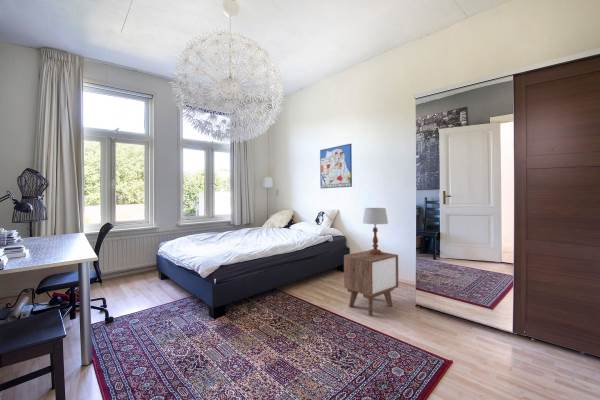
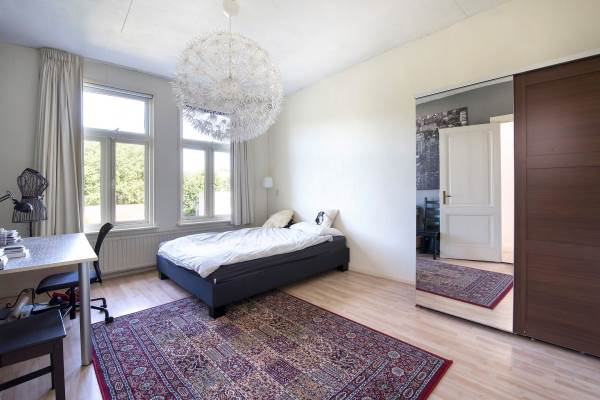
- nightstand [343,249,399,316]
- table lamp [362,207,389,255]
- wall art [319,143,353,189]
